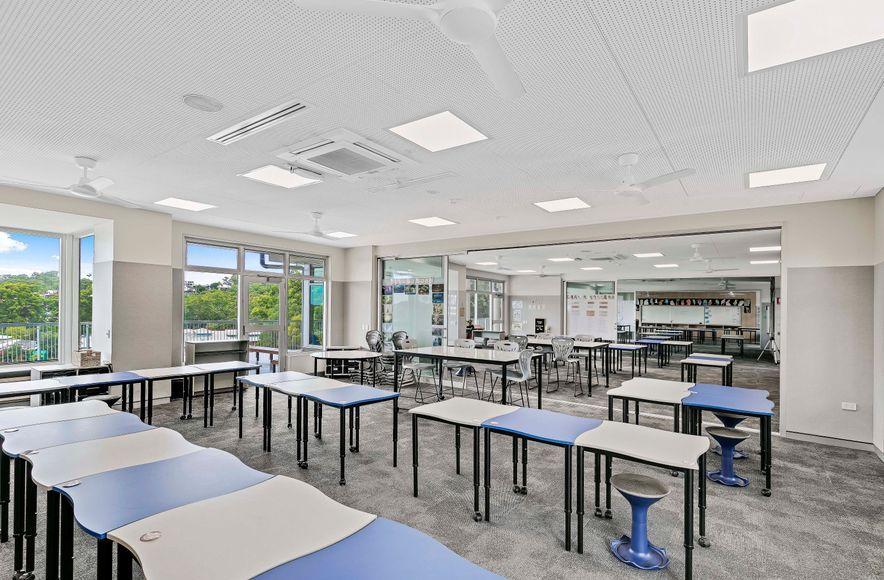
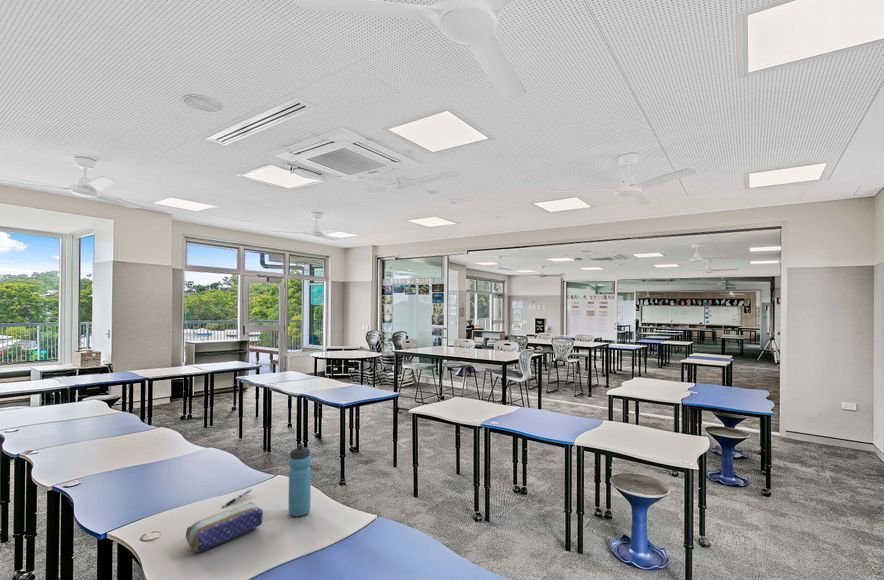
+ pencil case [185,501,264,554]
+ water bottle [287,443,312,518]
+ pen [221,488,253,508]
